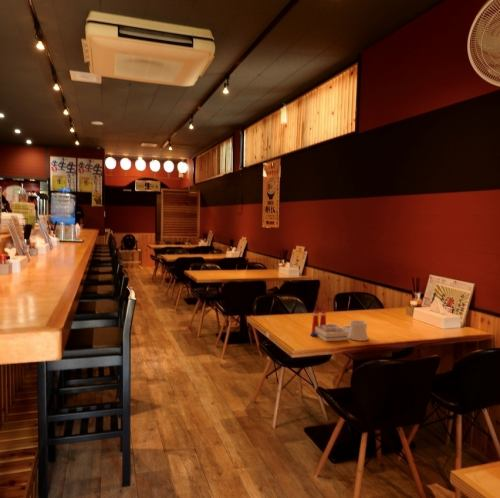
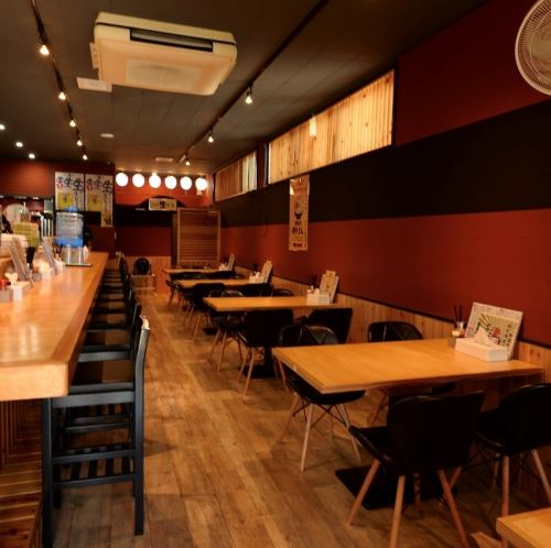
- architectural model [309,309,369,342]
